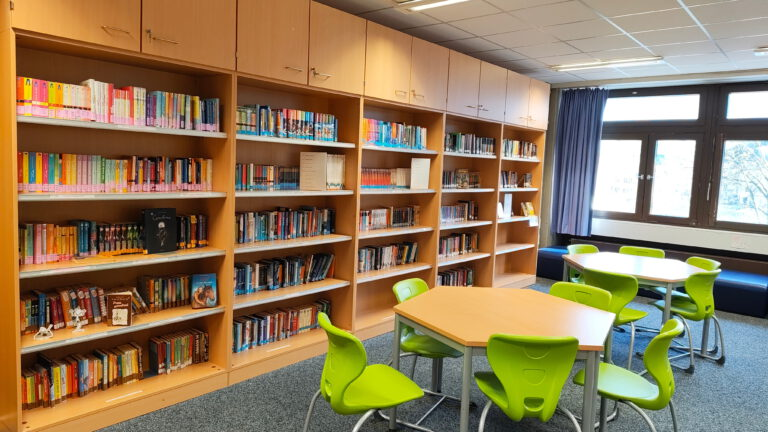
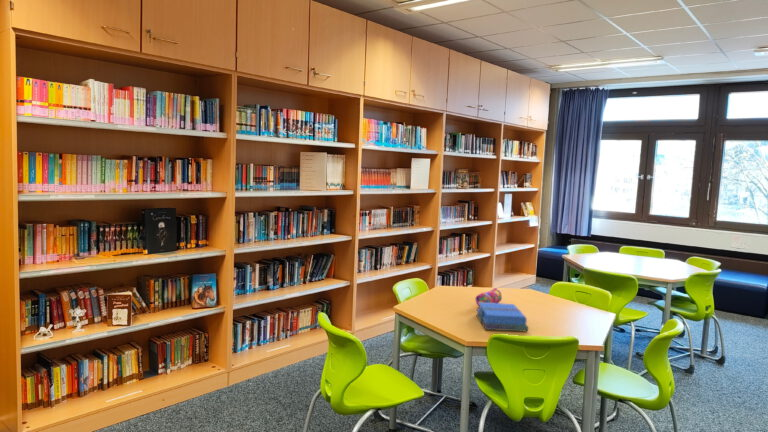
+ books [475,302,529,332]
+ pencil case [475,287,503,307]
